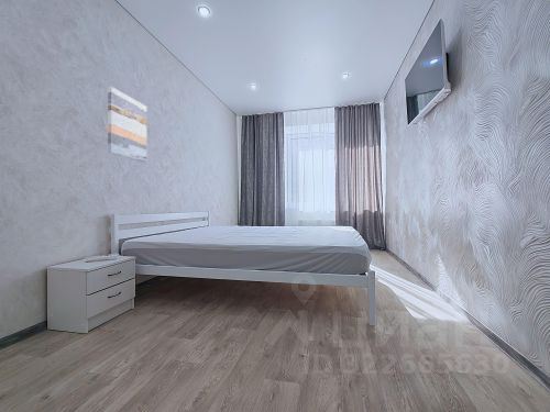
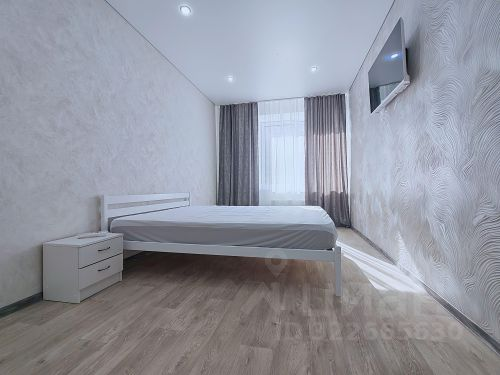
- wall art [107,86,147,163]
